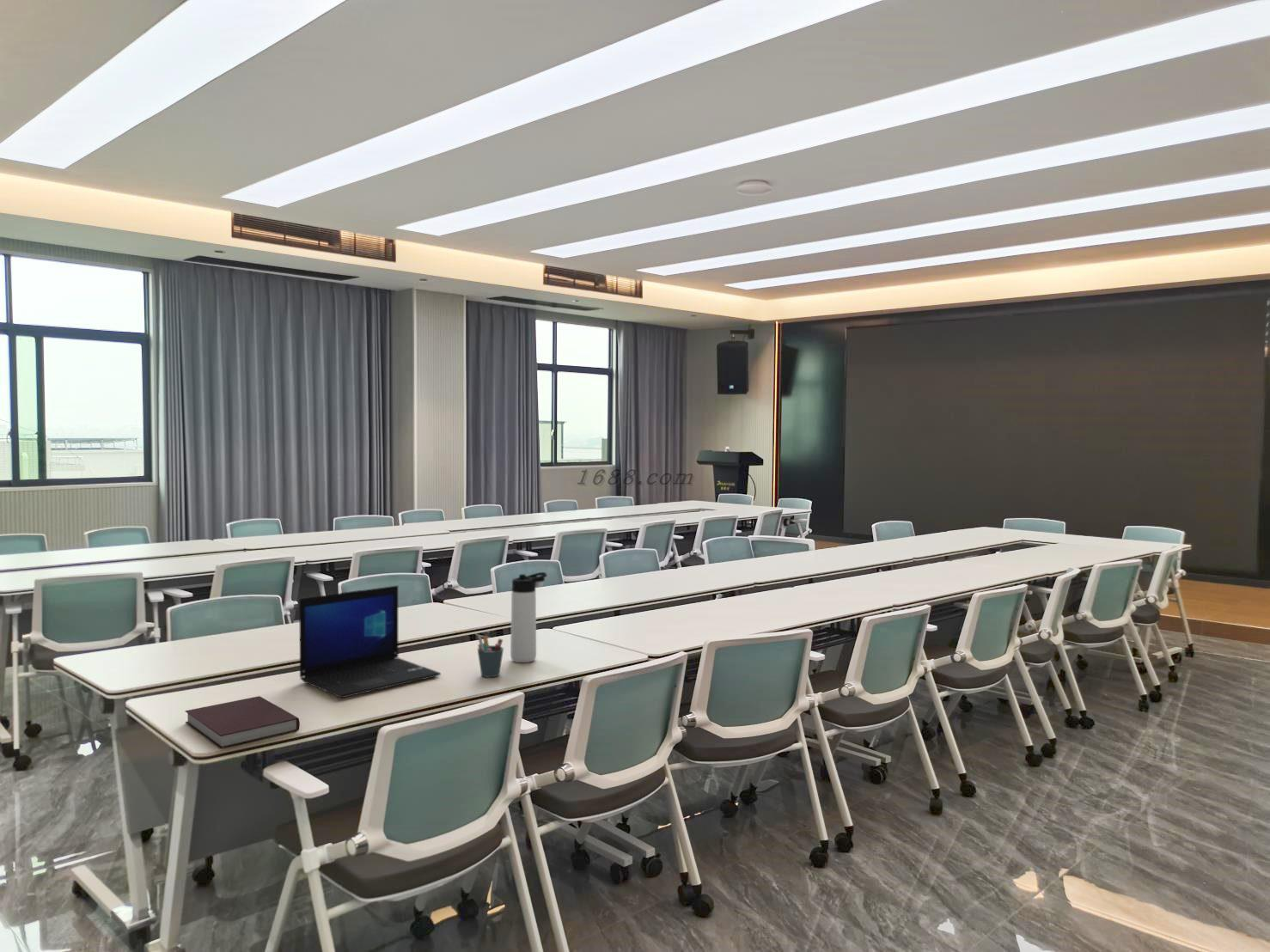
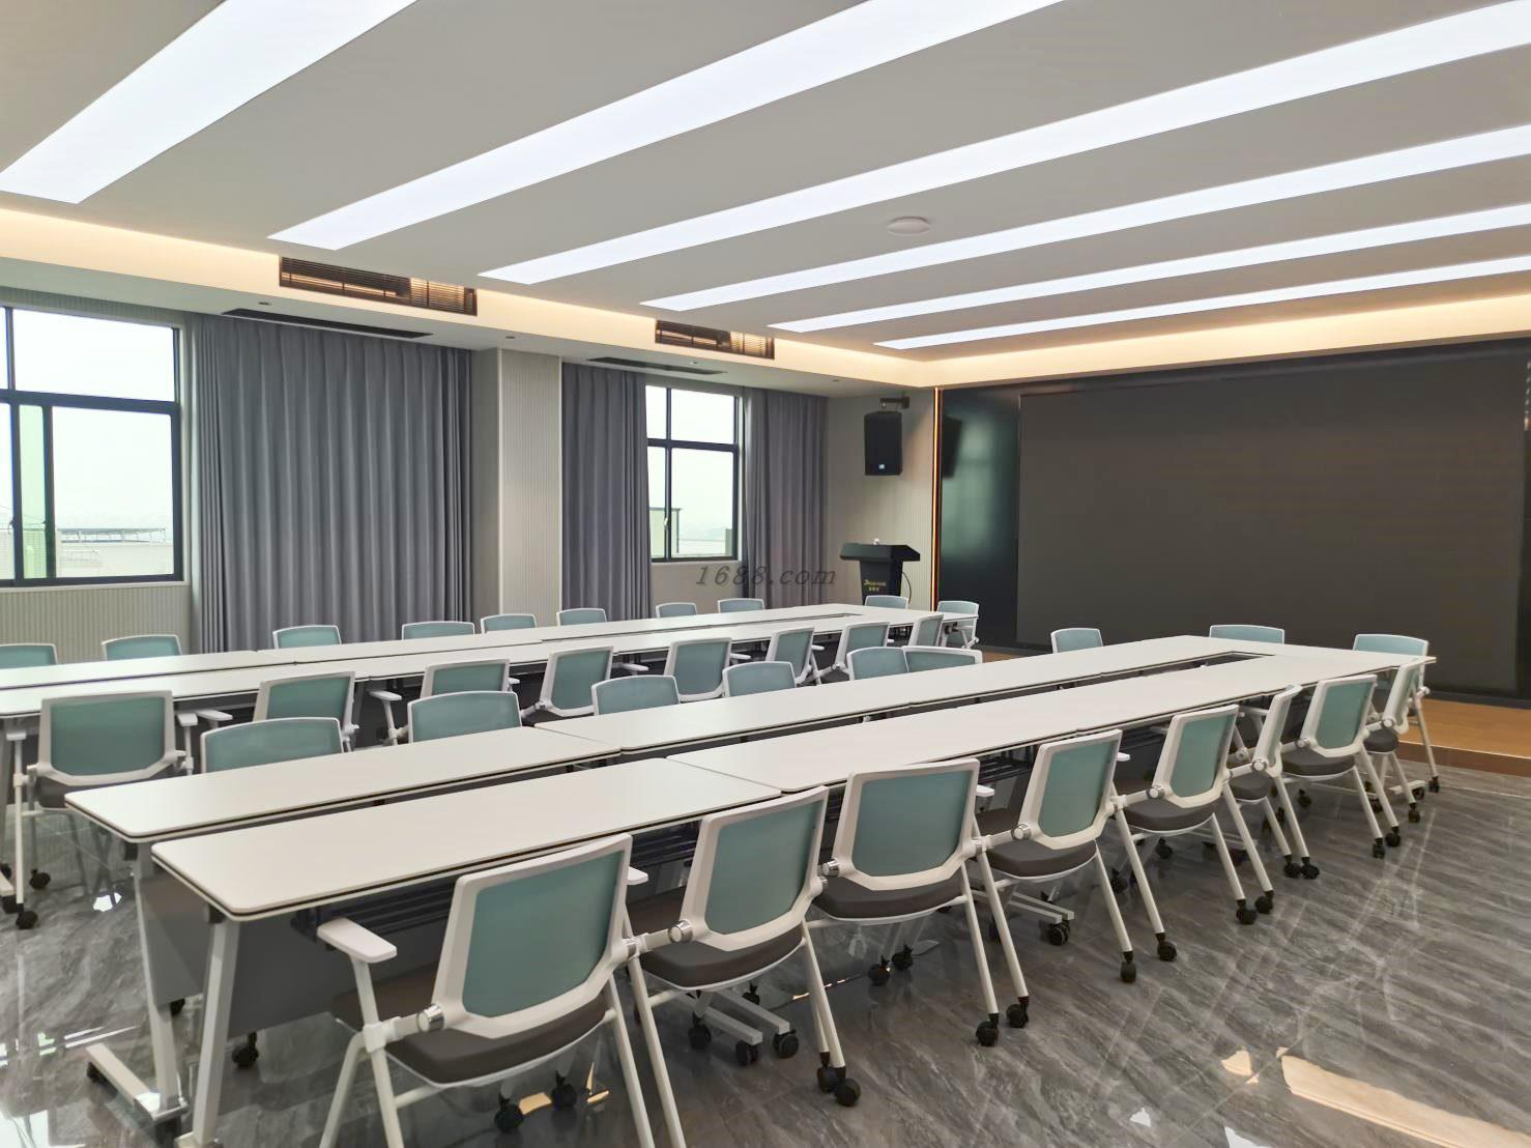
- pen holder [477,635,504,678]
- laptop [298,585,442,699]
- thermos bottle [510,571,547,663]
- notebook [185,695,301,749]
